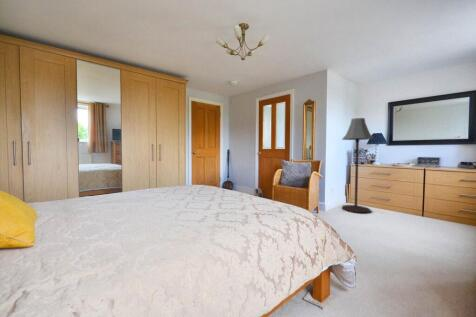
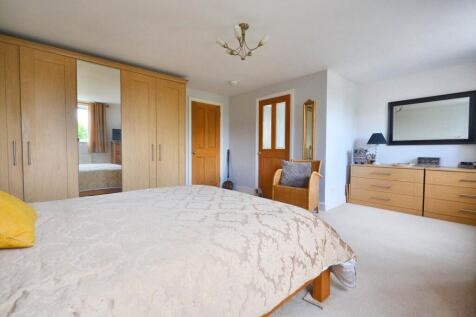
- floor lamp [341,117,375,214]
